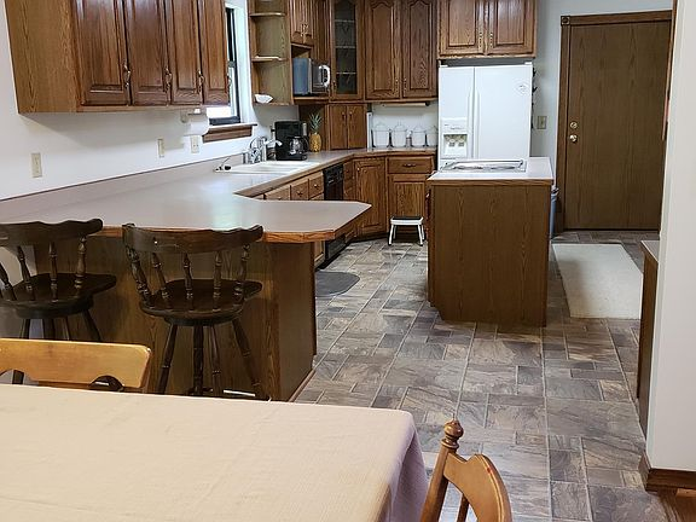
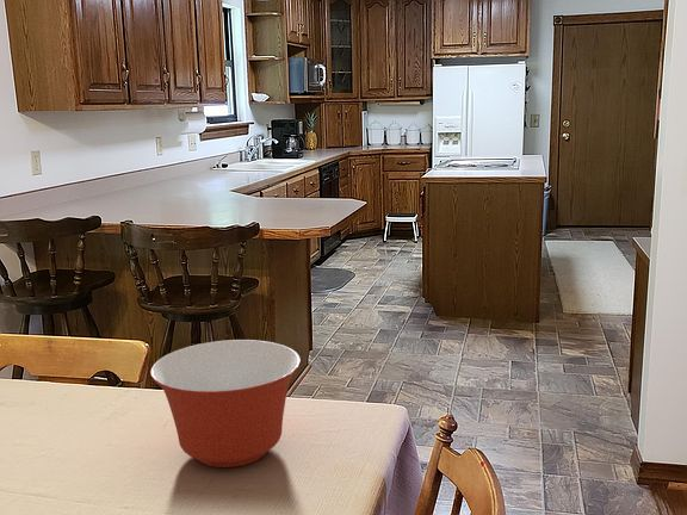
+ mixing bowl [149,339,302,469]
